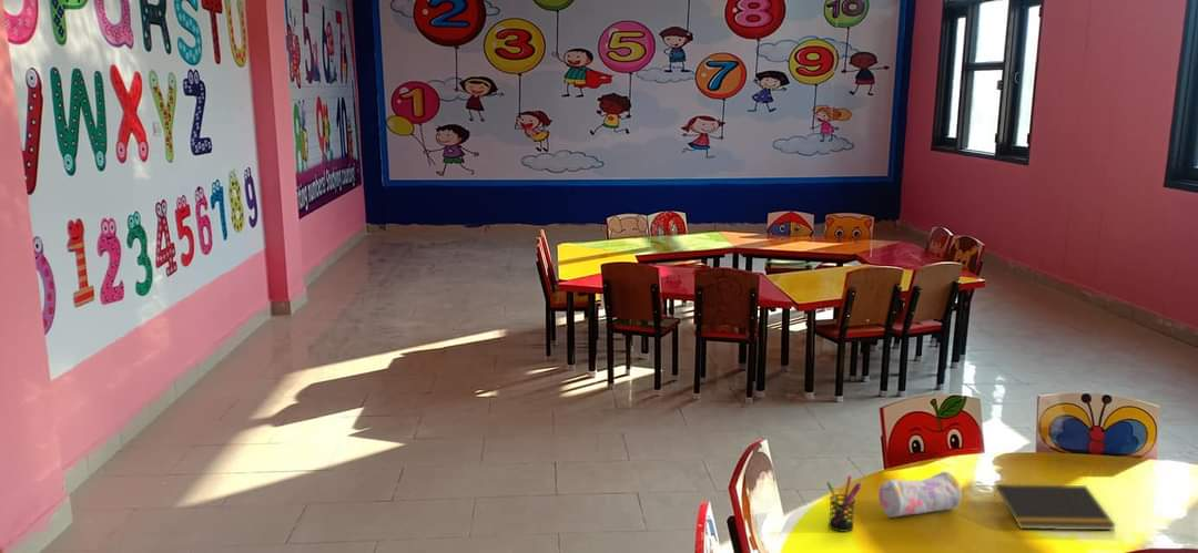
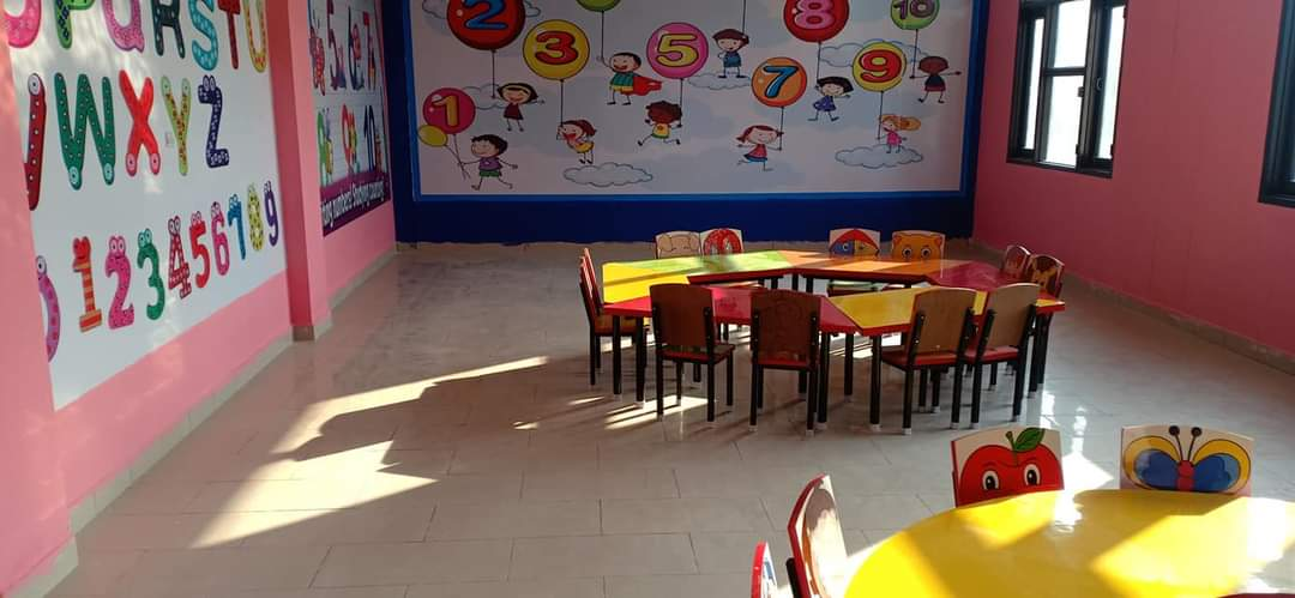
- notepad [992,483,1117,531]
- pen holder [825,474,862,533]
- pencil case [877,471,963,519]
